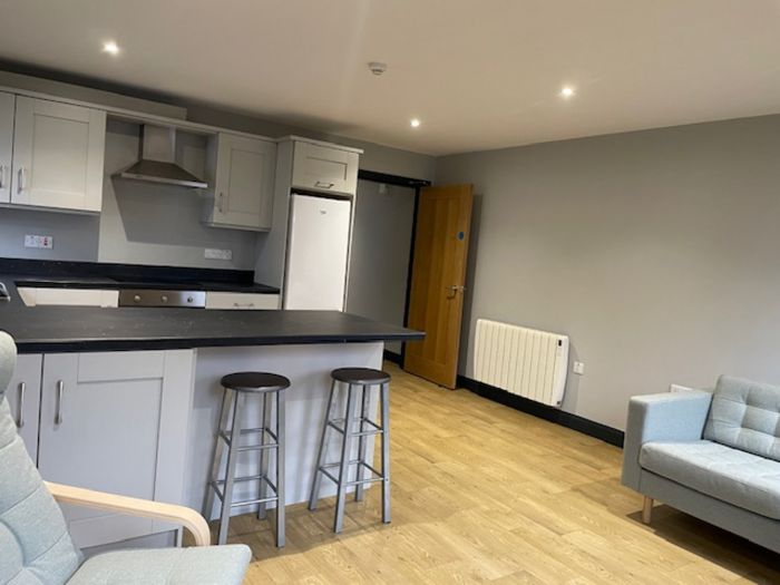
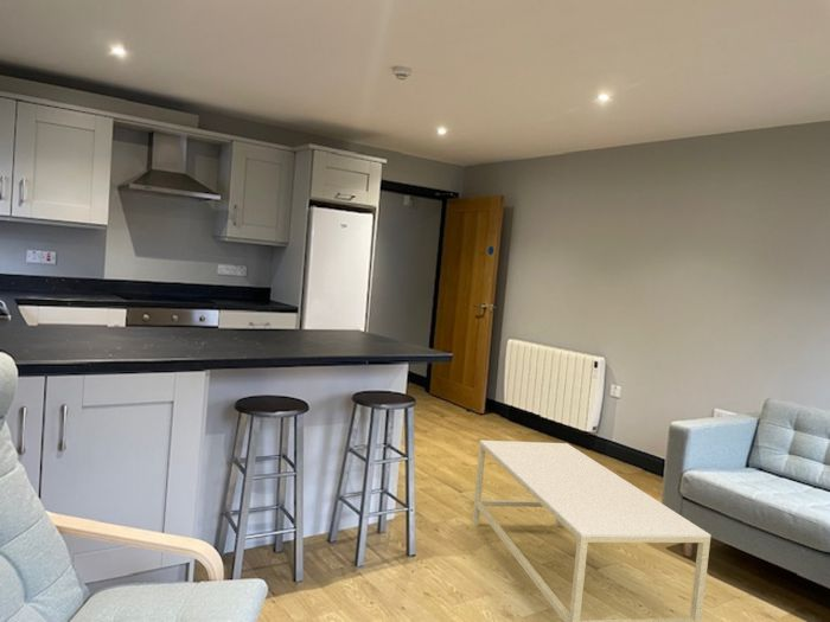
+ coffee table [471,440,711,622]
